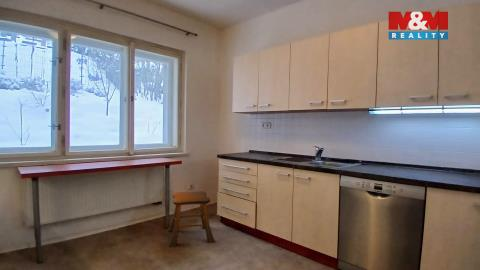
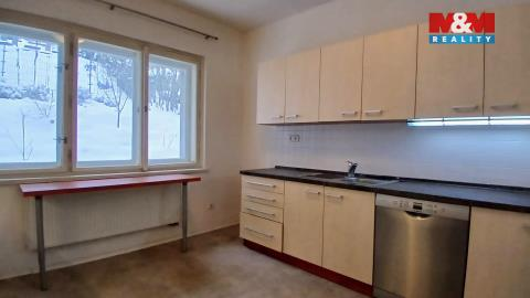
- stool [167,190,216,248]
